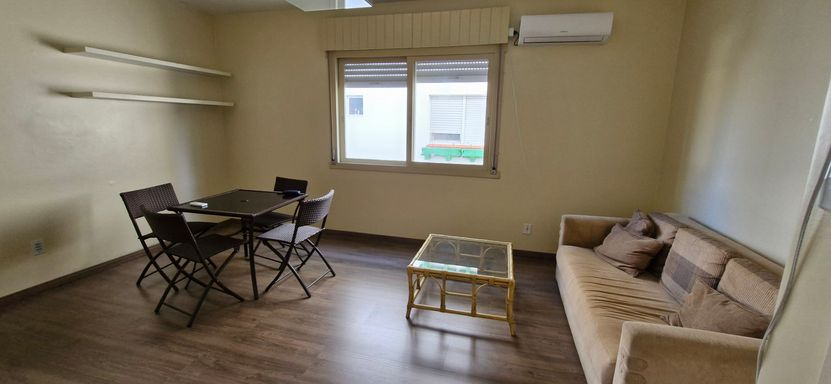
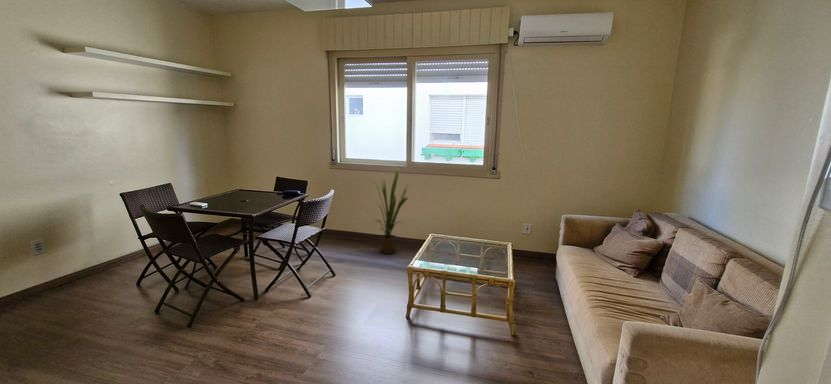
+ house plant [367,167,410,255]
